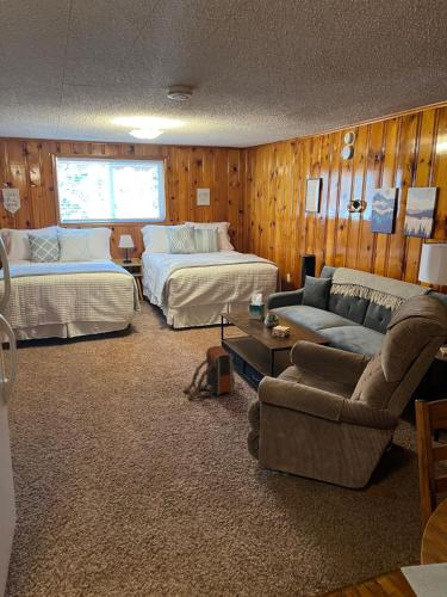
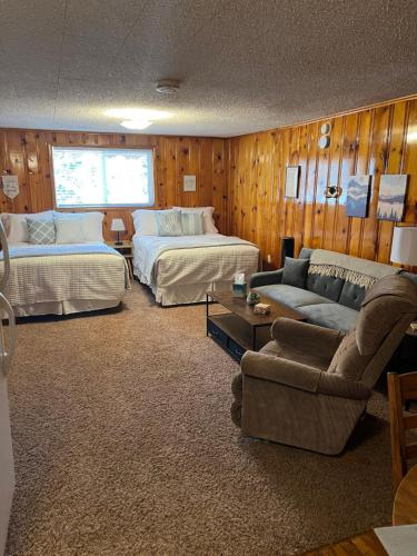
- backpack [182,345,243,401]
